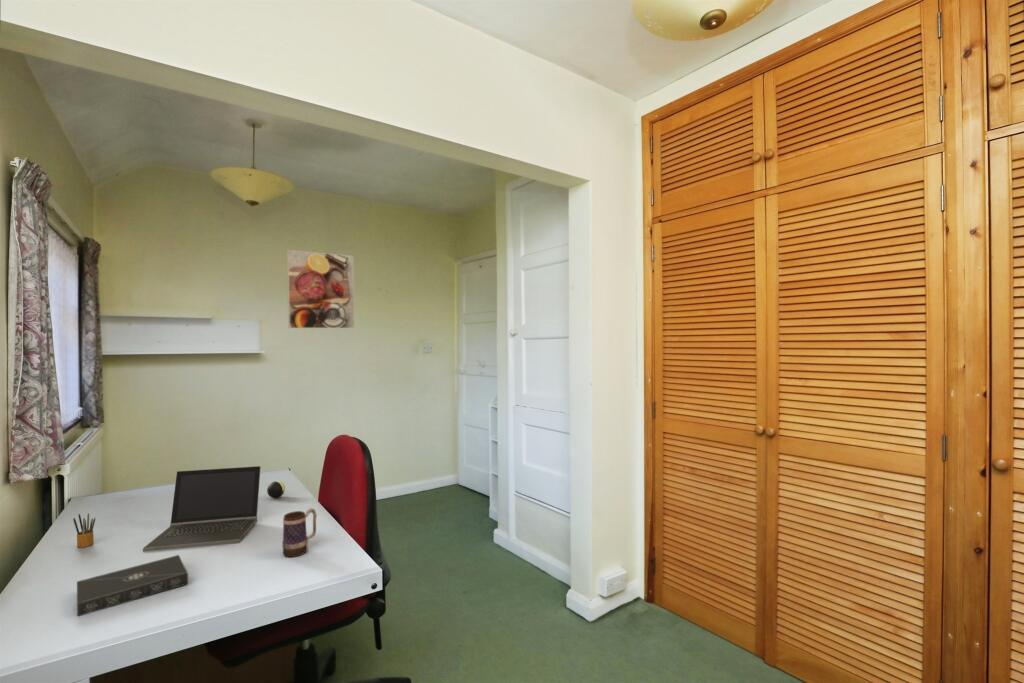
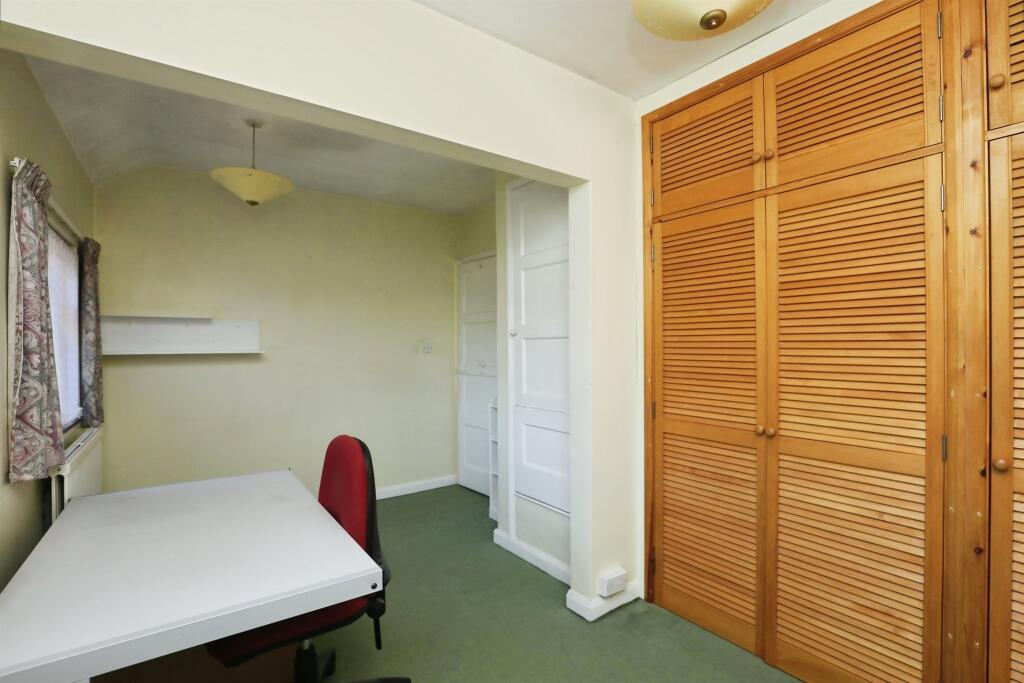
- stress ball [266,480,286,499]
- laptop computer [142,465,262,553]
- pencil box [72,512,96,548]
- book [76,554,189,617]
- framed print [286,249,355,329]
- mug [281,508,318,558]
